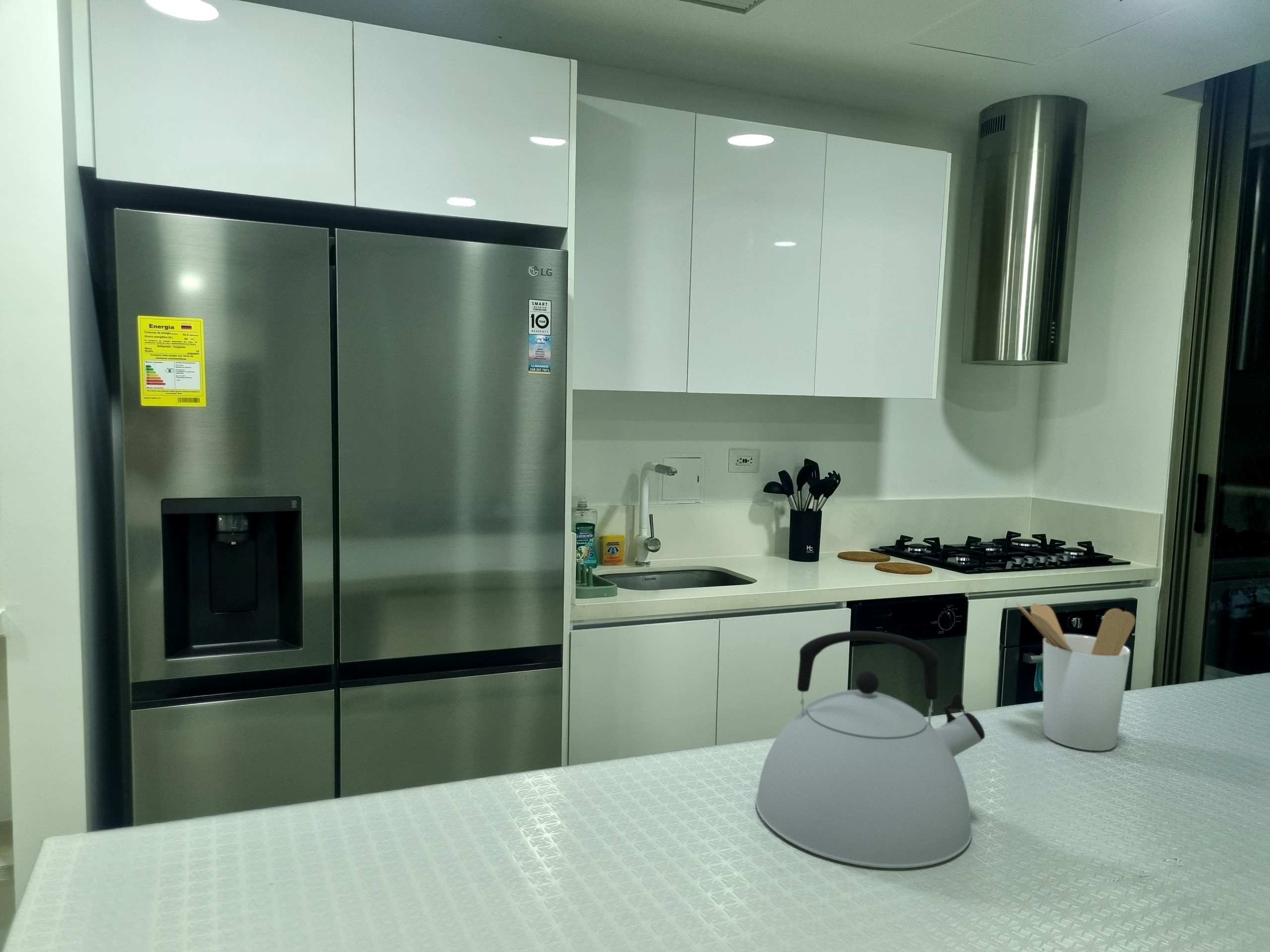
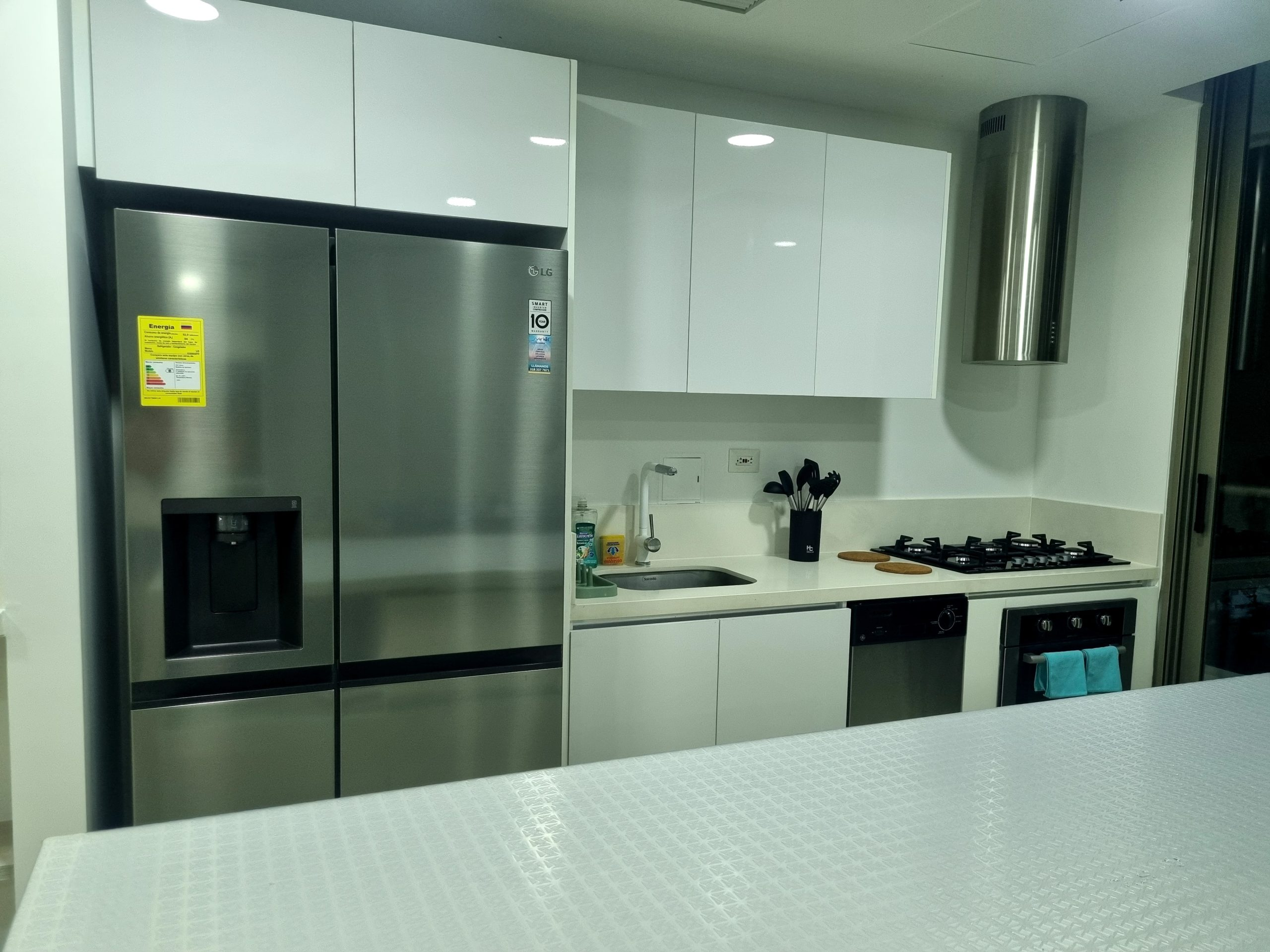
- utensil holder [1014,601,1136,751]
- kettle [755,630,985,869]
